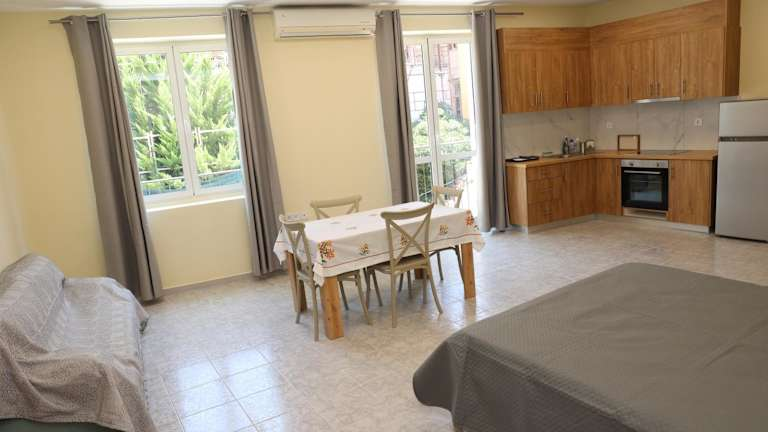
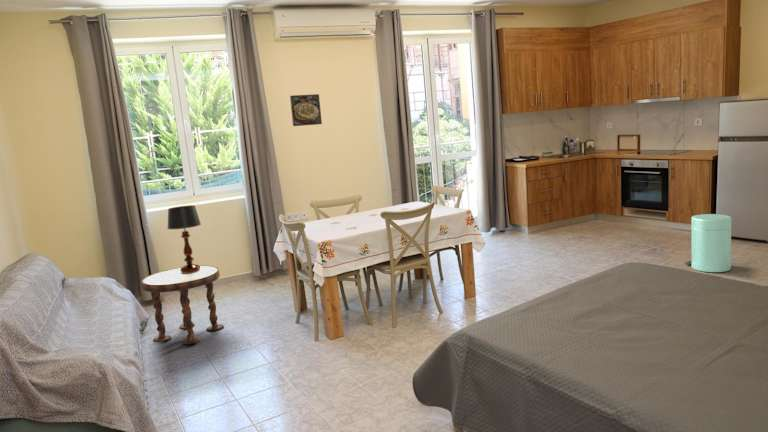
+ table lamp [166,204,202,273]
+ side table [141,265,225,345]
+ trash can [684,213,732,273]
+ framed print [289,93,323,127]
